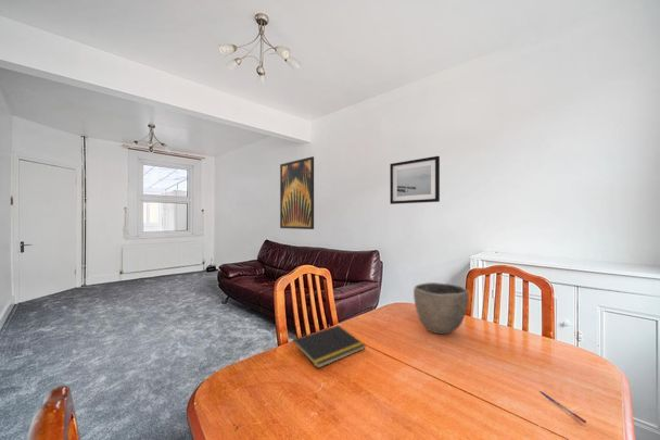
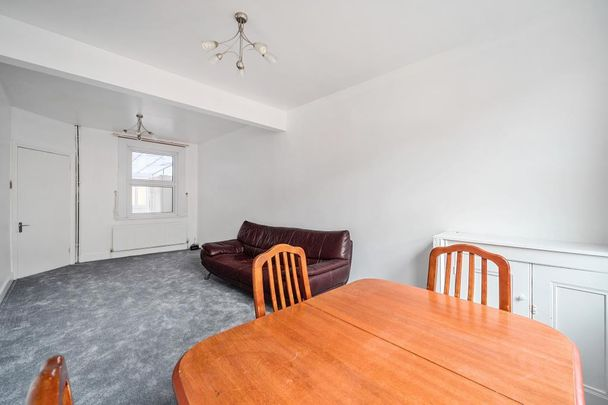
- notepad [291,324,366,369]
- wall art [389,155,441,205]
- bowl [412,281,470,336]
- wall art [279,155,315,230]
- pen [538,390,587,424]
